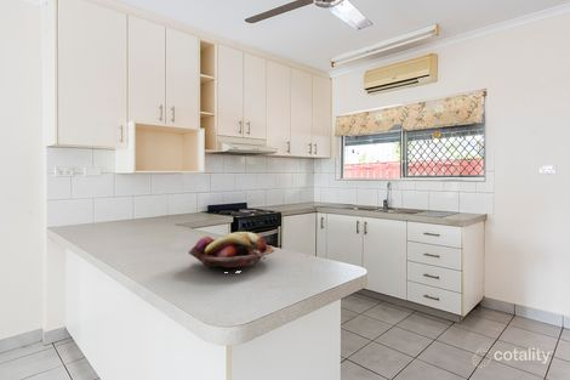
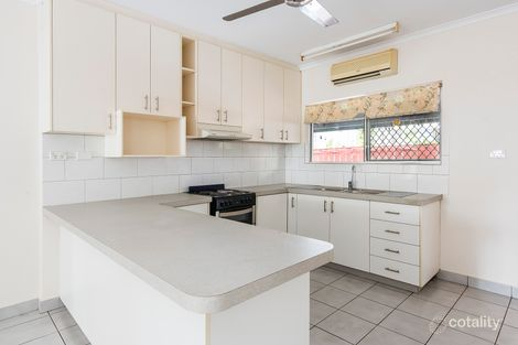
- fruit basket [188,231,275,274]
